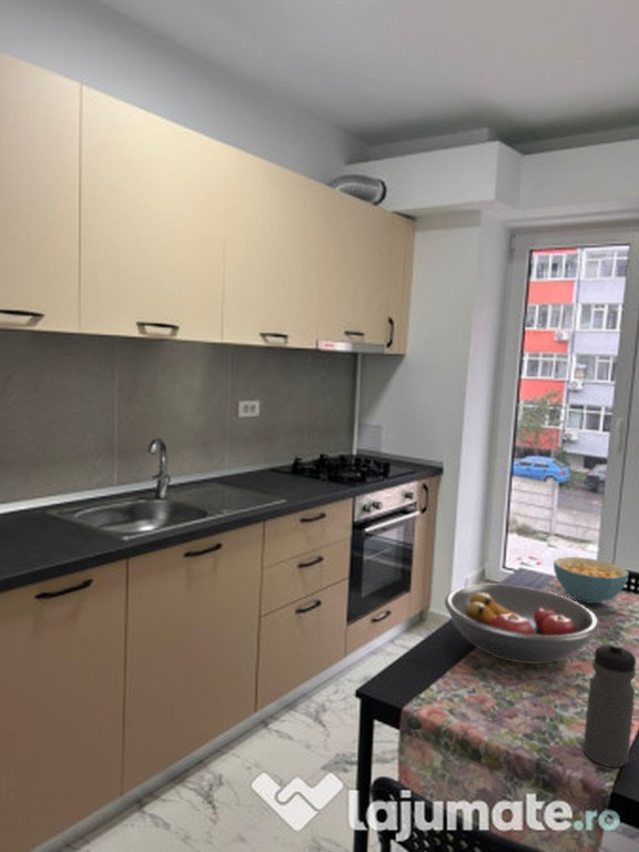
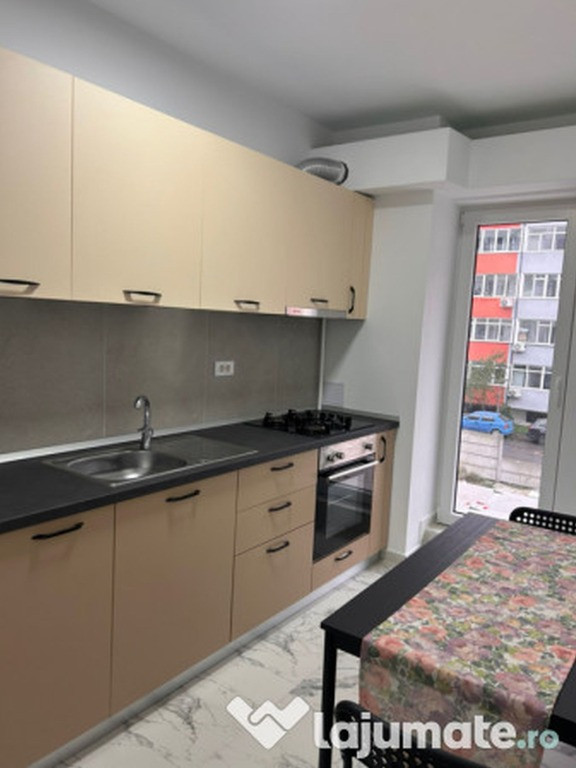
- fruit bowl [444,584,601,665]
- cereal bowl [552,556,630,605]
- water bottle [582,640,637,768]
